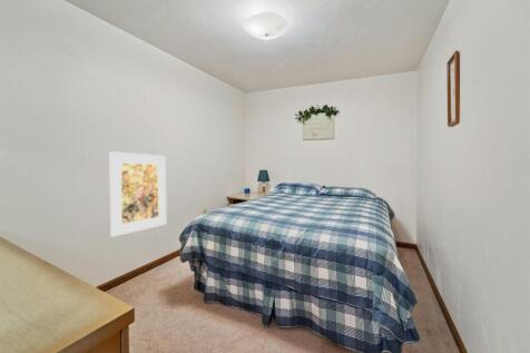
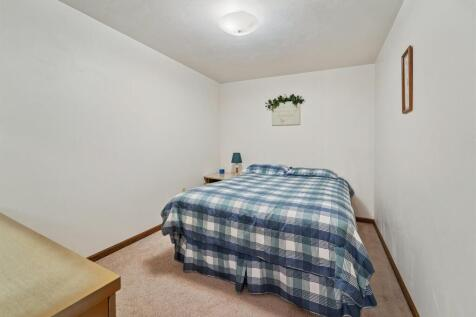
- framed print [109,150,167,238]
